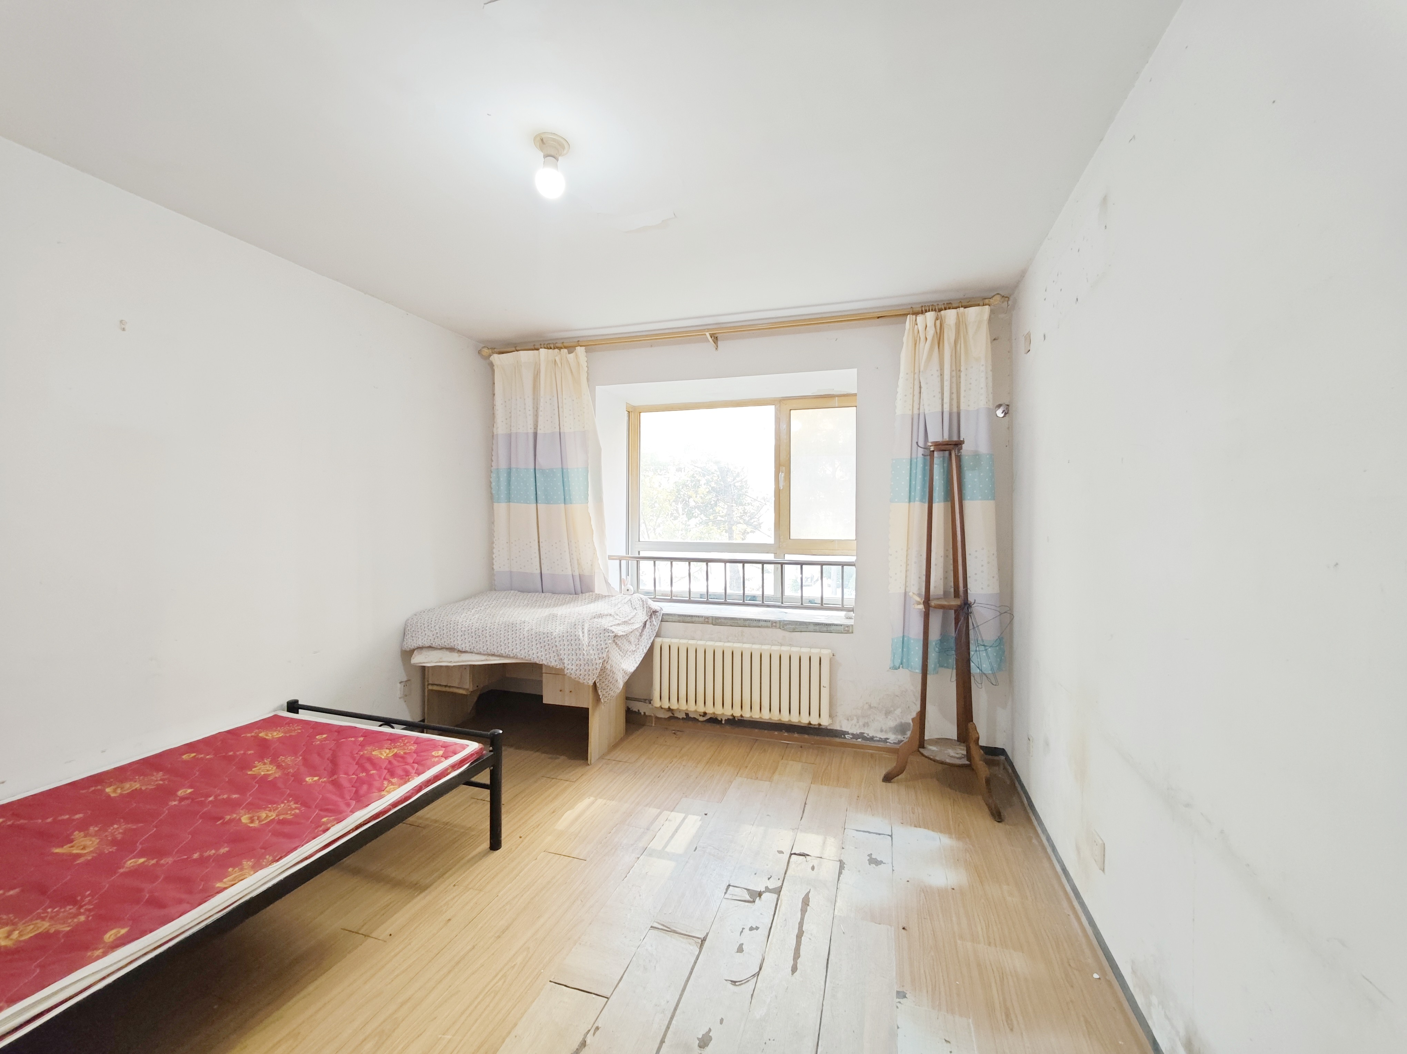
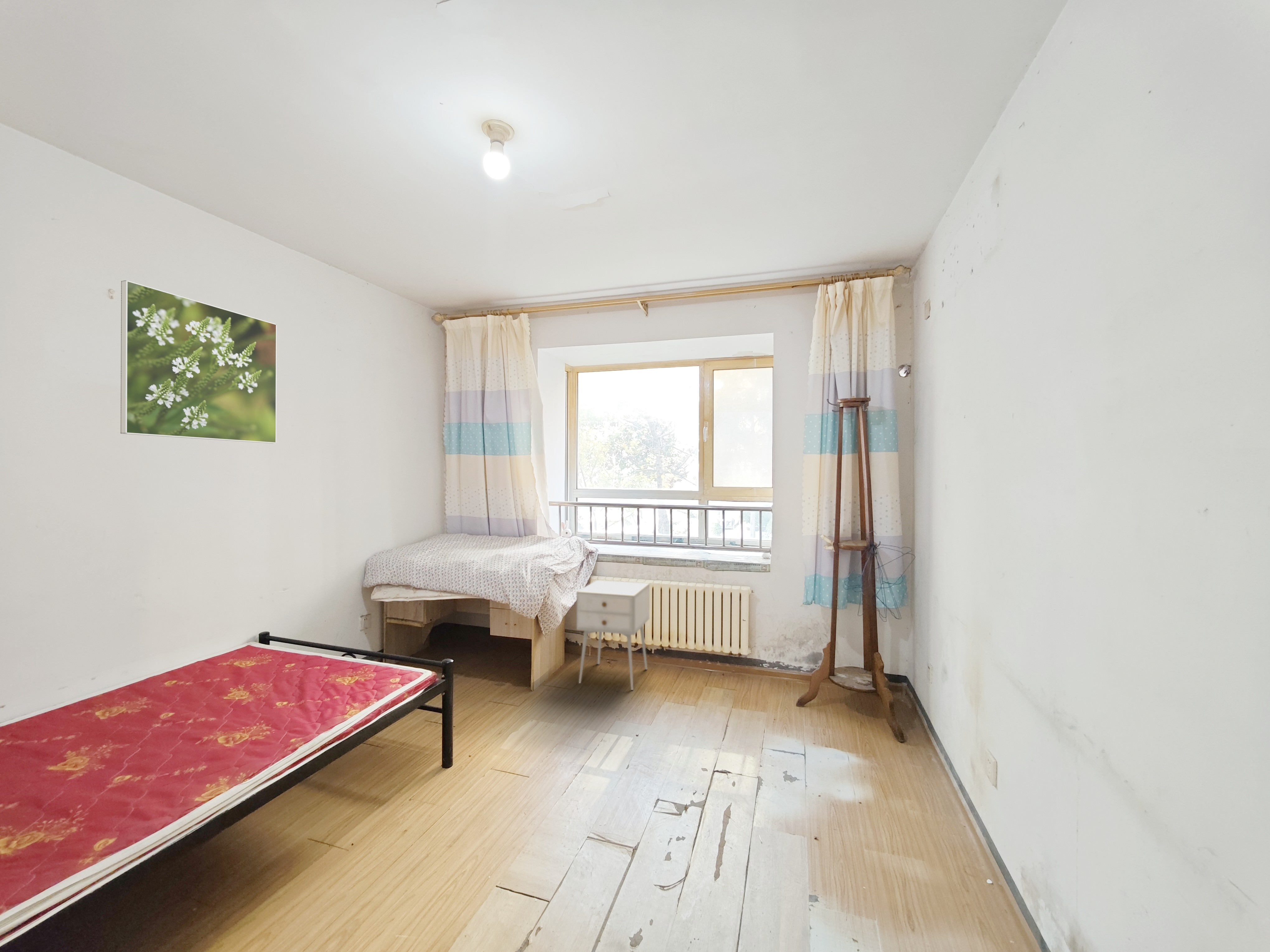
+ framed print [120,280,277,444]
+ nightstand [576,580,650,690]
